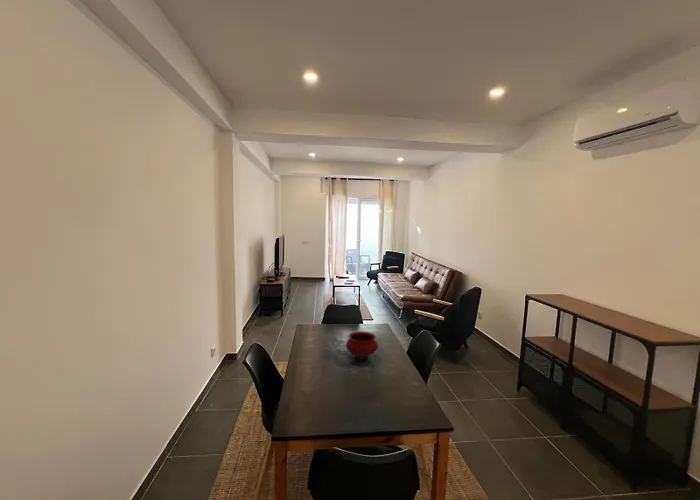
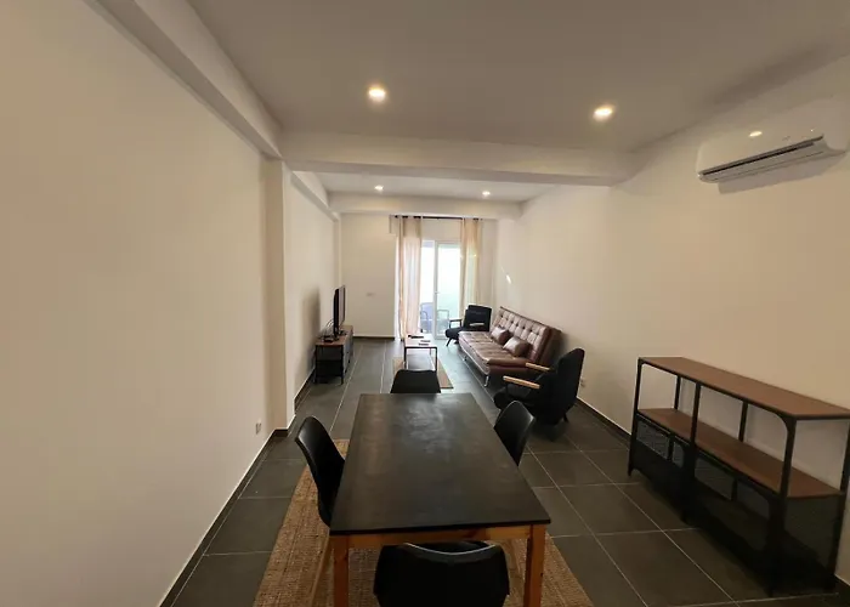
- bowl [345,330,379,361]
